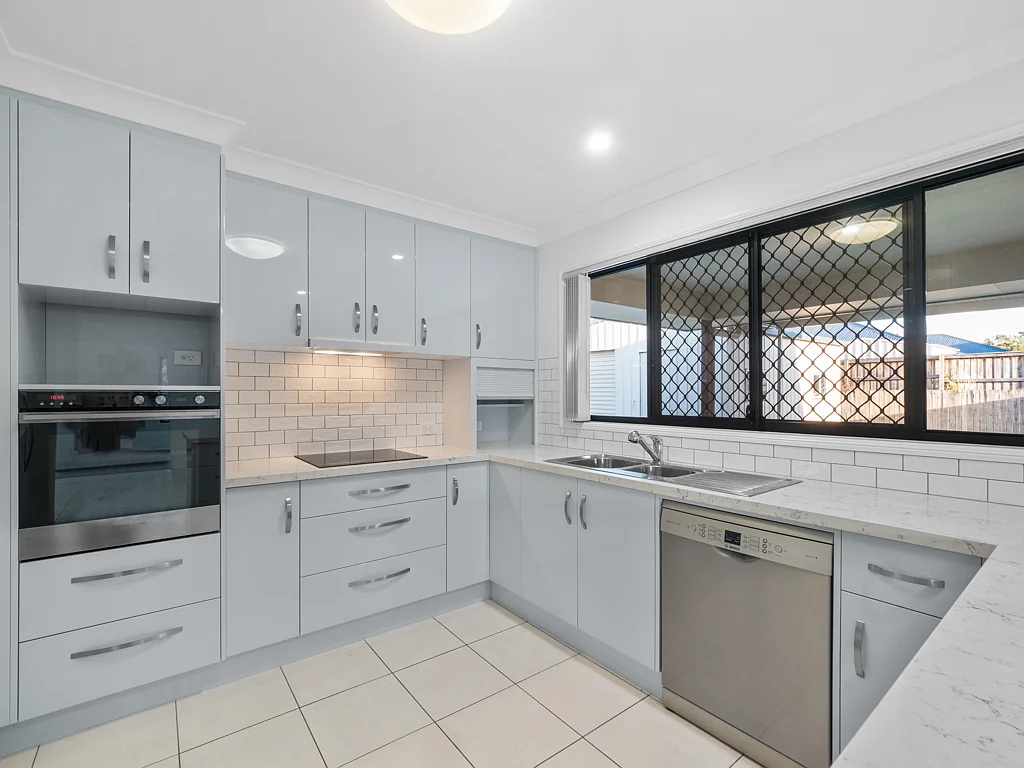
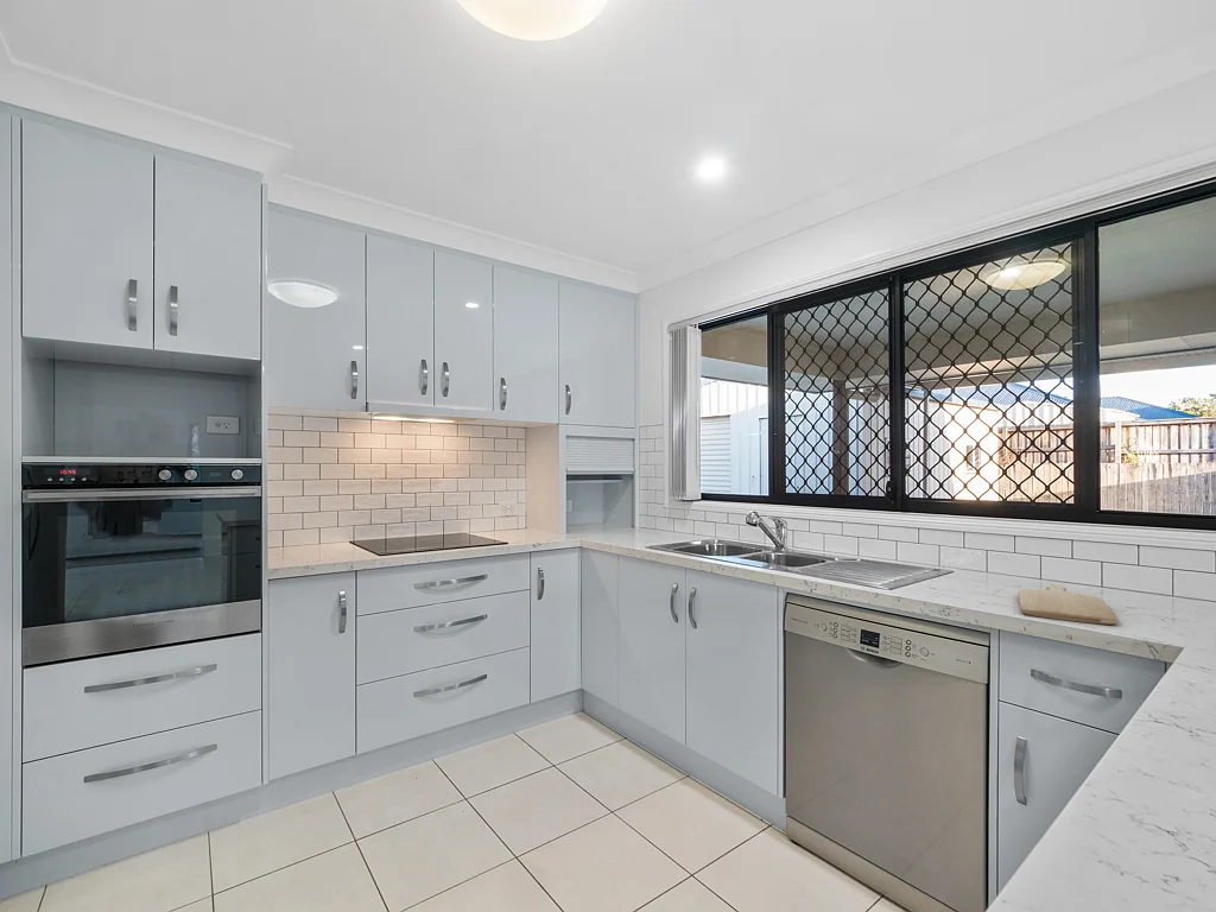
+ chopping board [1016,583,1117,626]
